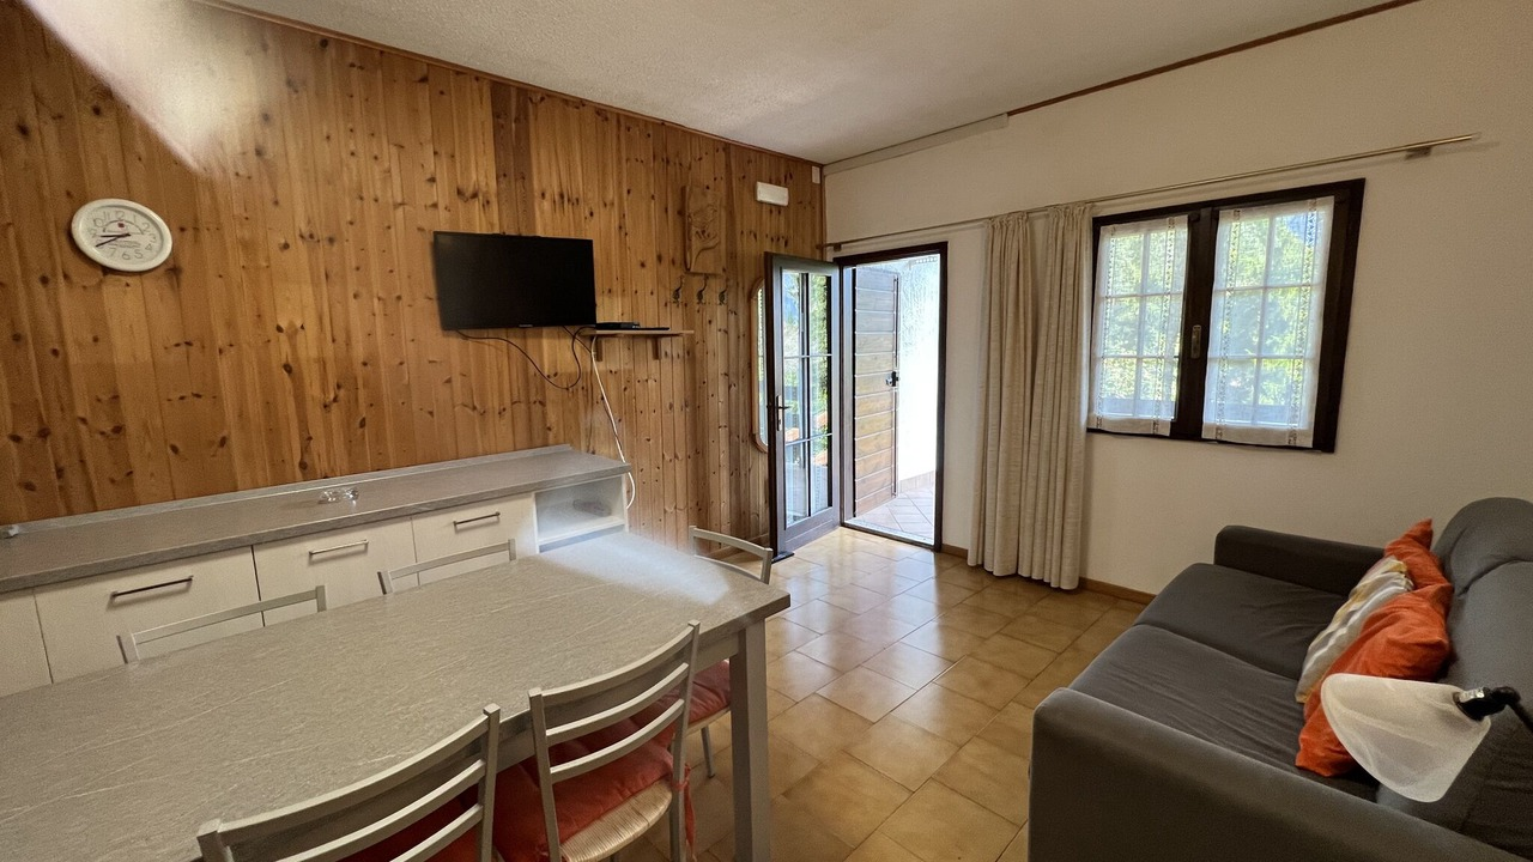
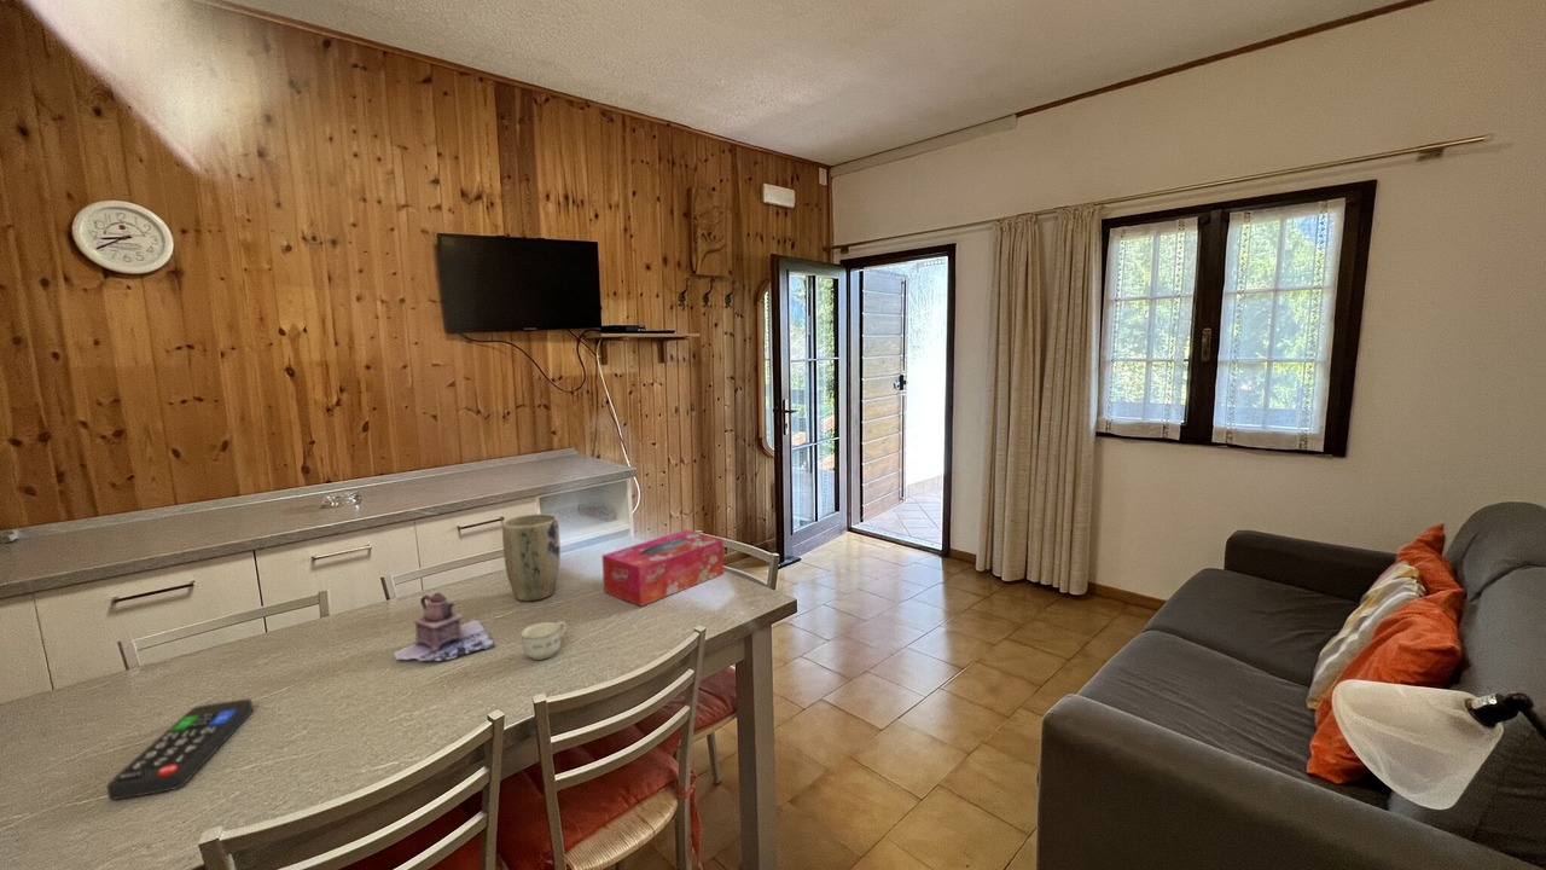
+ plant pot [501,512,562,602]
+ tissue box [600,529,725,608]
+ cup [519,620,568,661]
+ remote control [106,698,254,801]
+ teapot [393,592,495,662]
